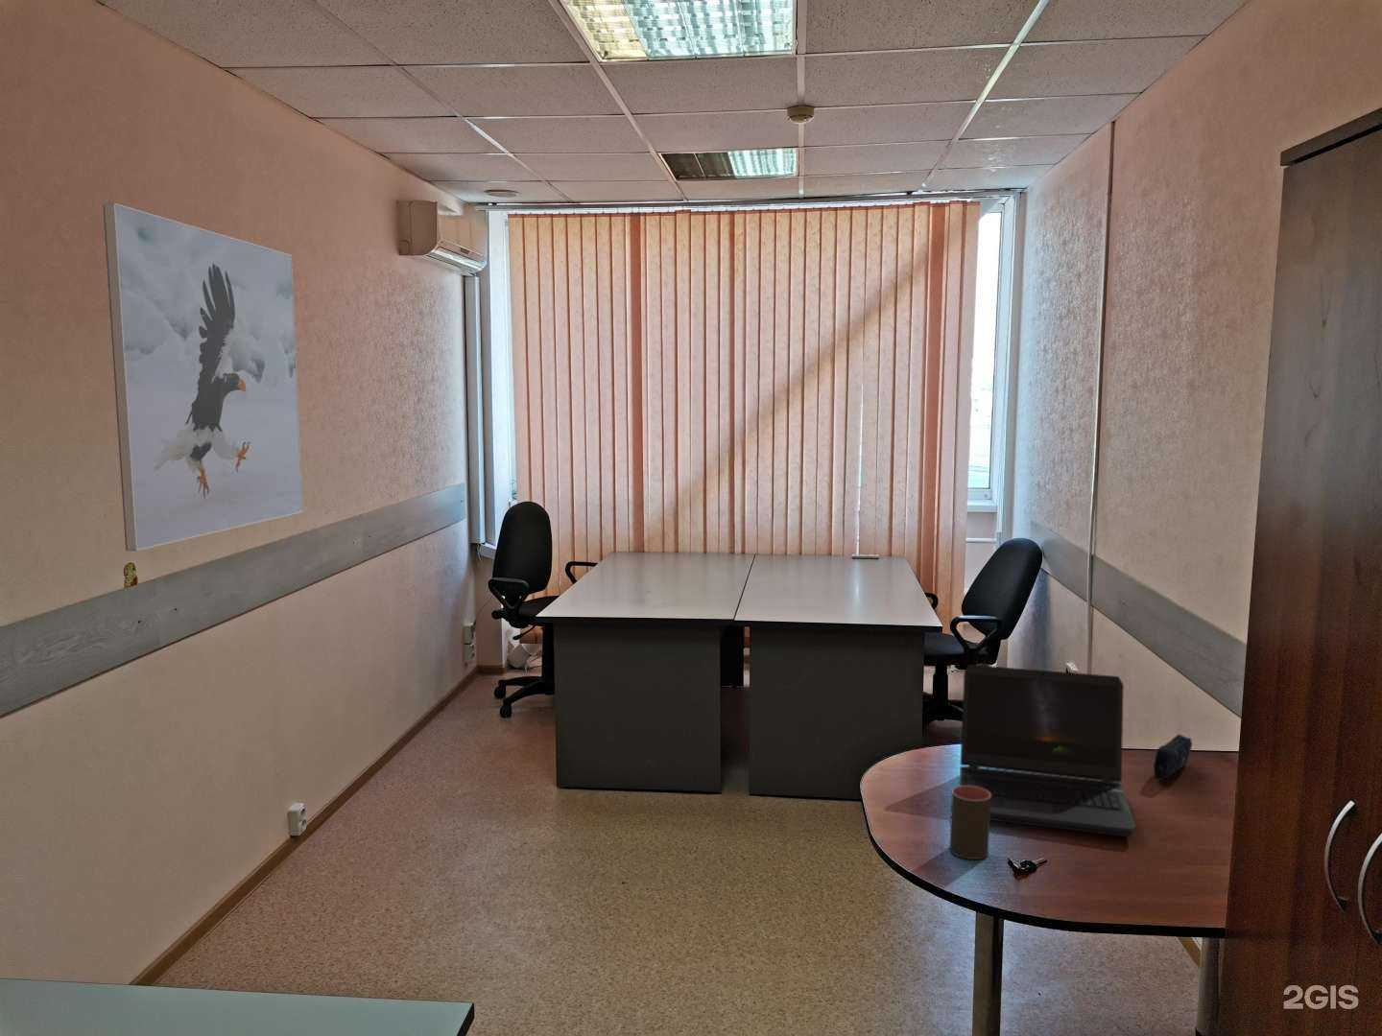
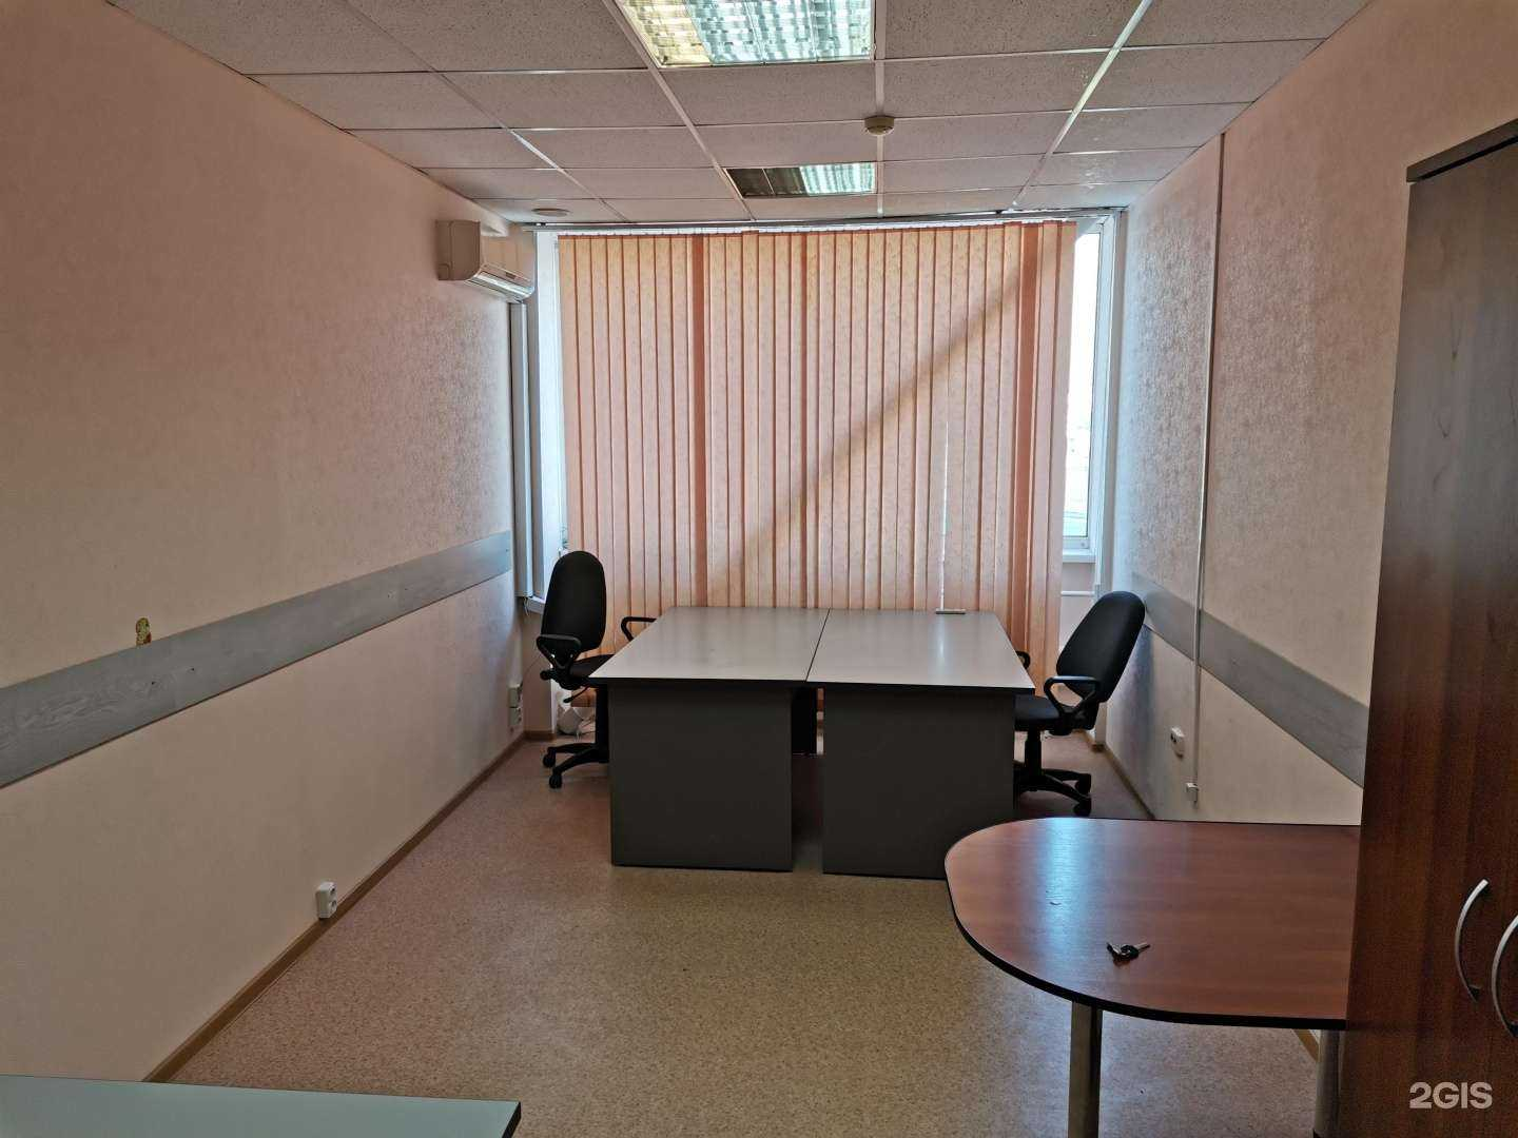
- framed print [101,201,305,552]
- laptop computer [958,664,1137,838]
- cup [948,786,990,861]
- pencil case [1152,732,1194,781]
